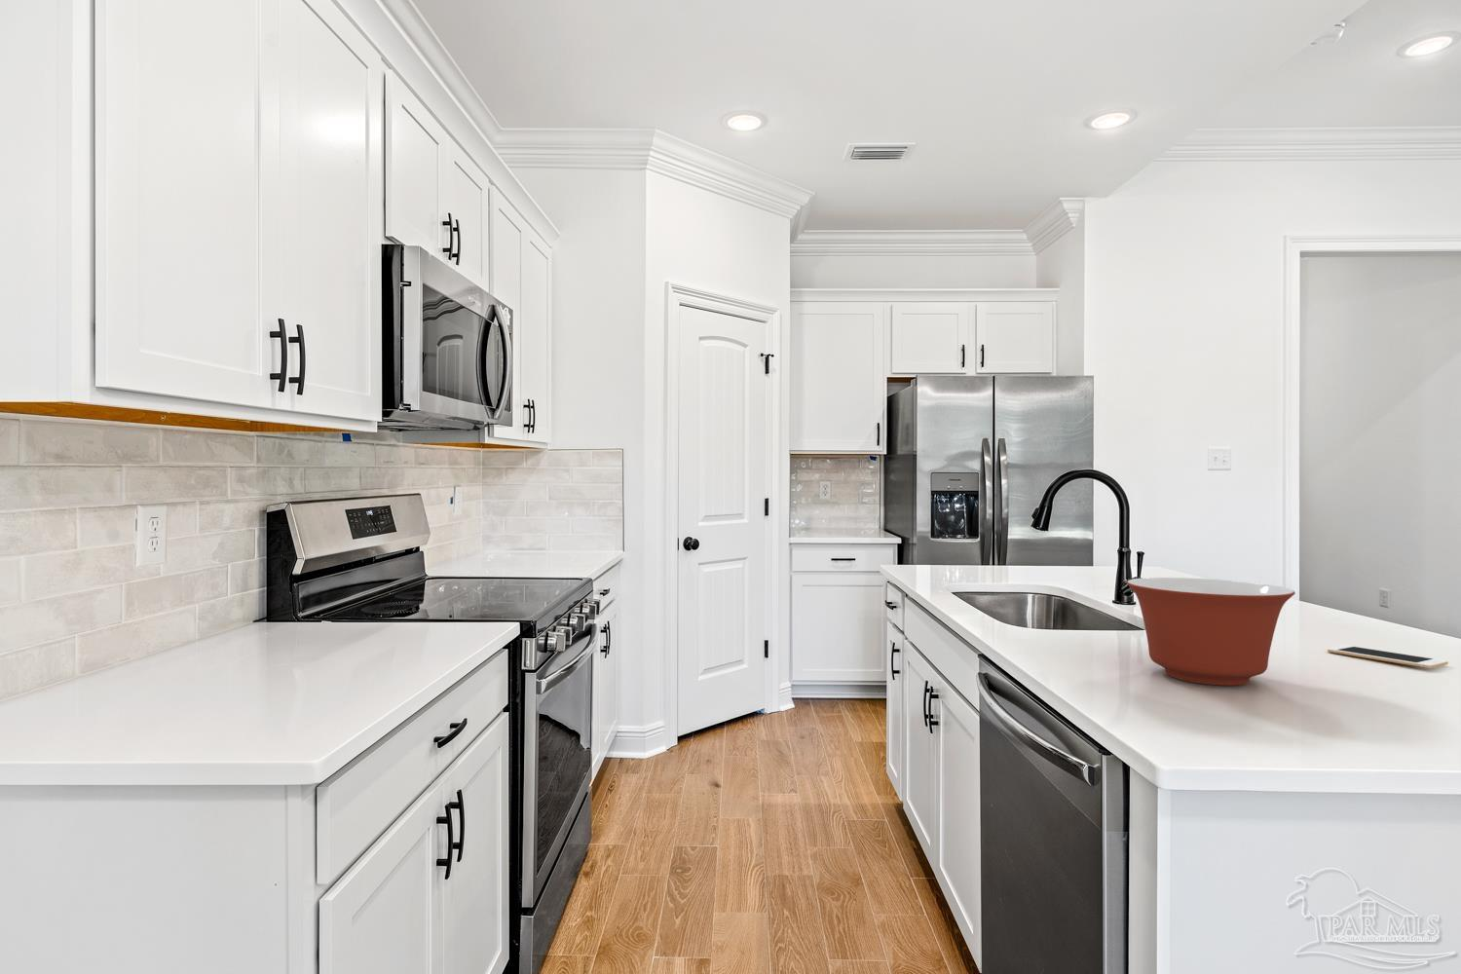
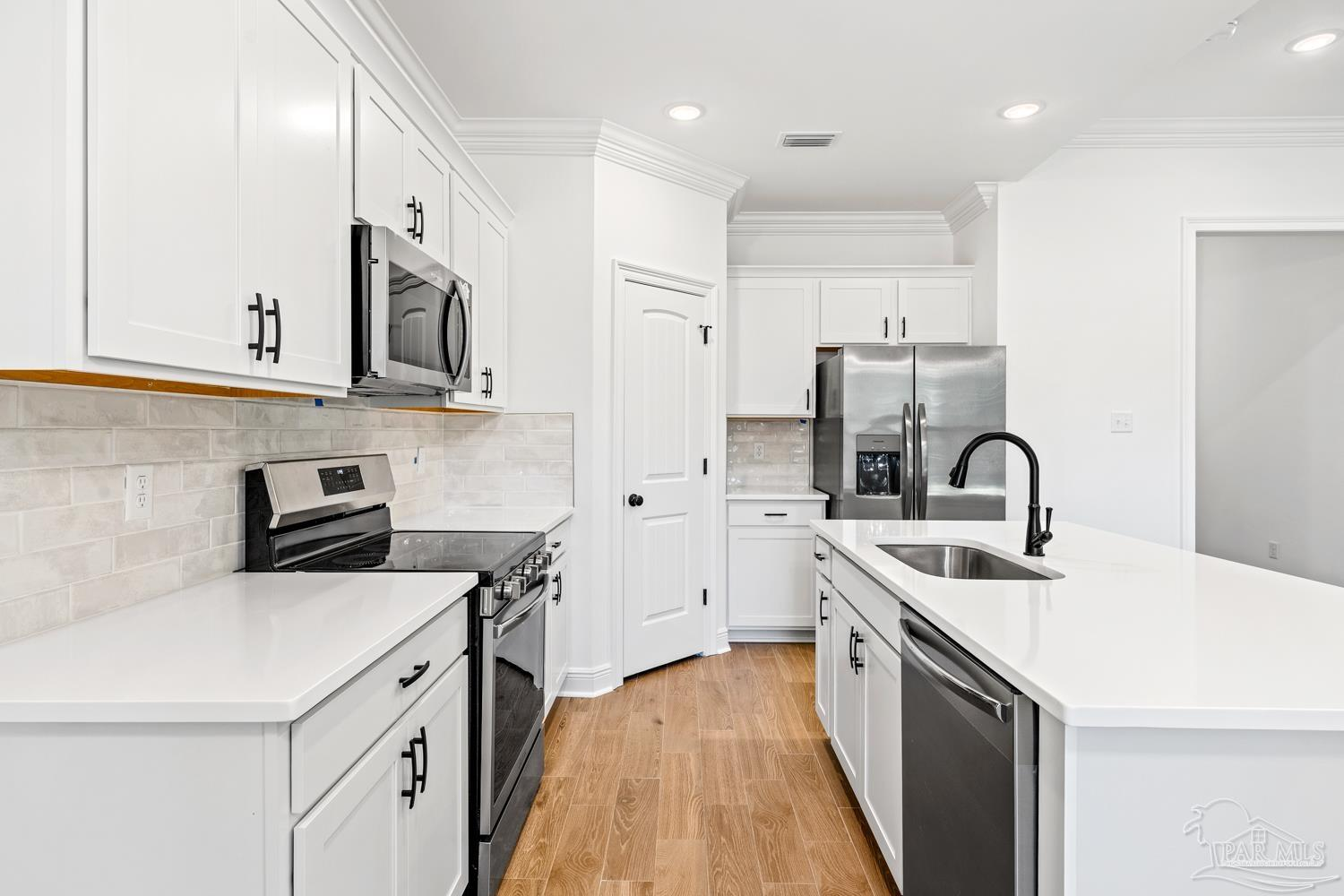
- cell phone [1326,645,1449,670]
- mixing bowl [1125,576,1297,687]
